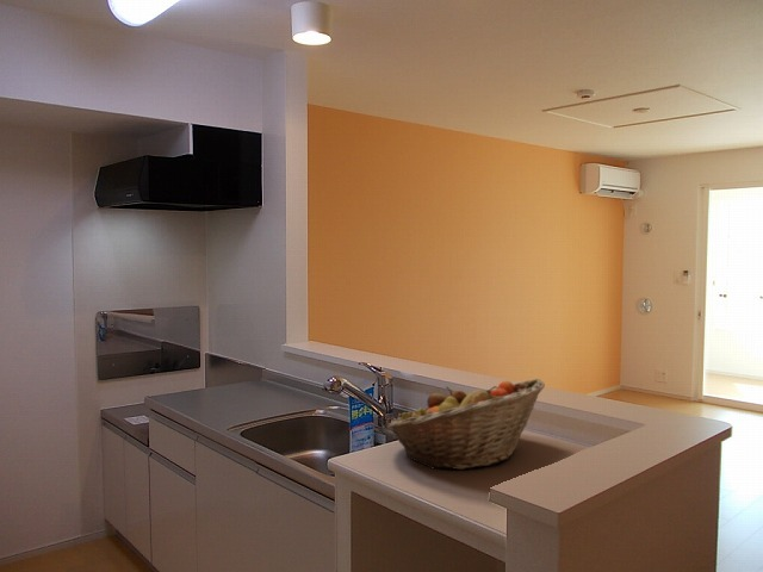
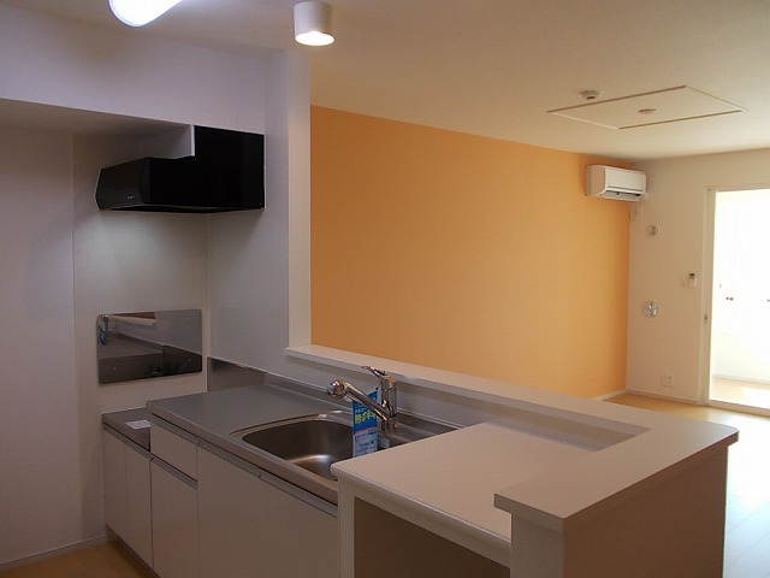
- fruit basket [386,378,546,471]
